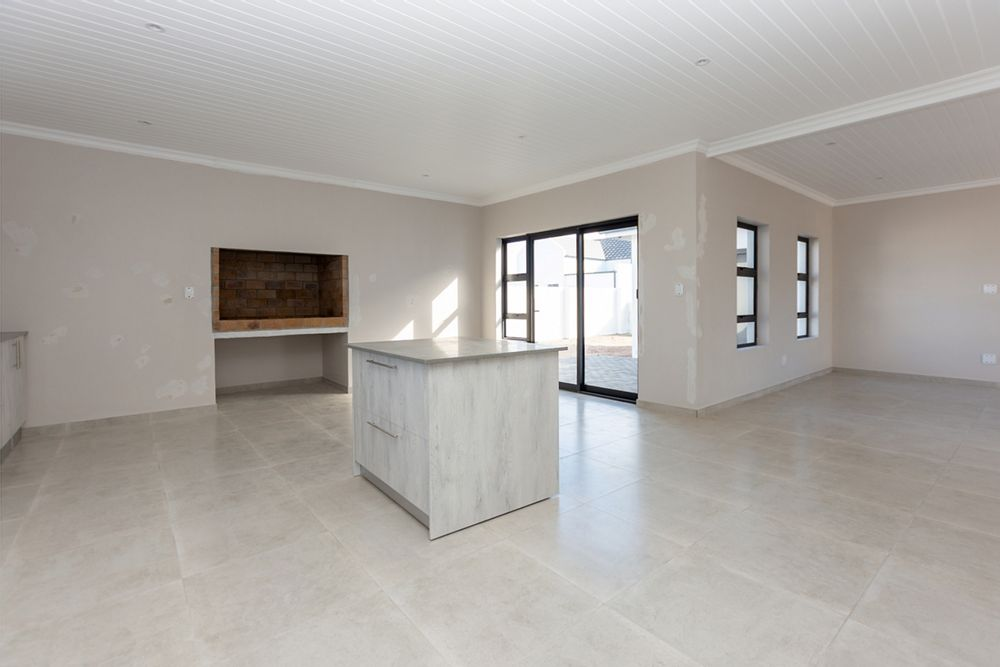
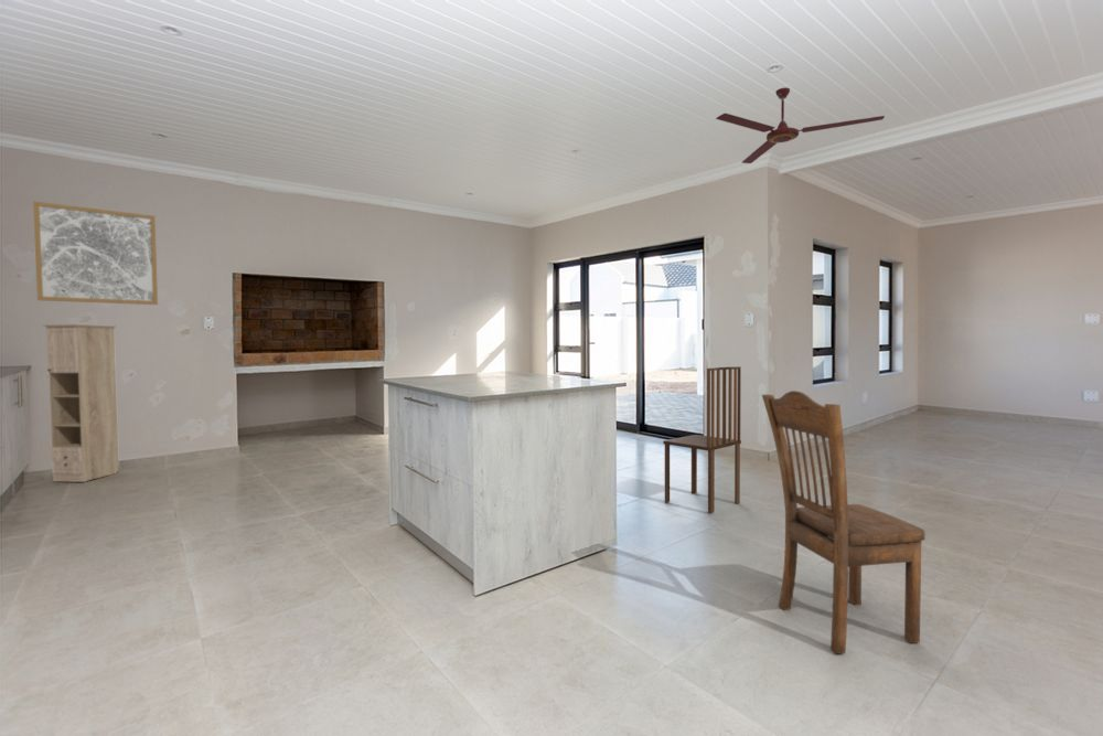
+ dining chair [662,365,742,514]
+ storage cabinet [42,323,120,483]
+ ceiling fan [715,86,886,164]
+ dining chair [761,390,927,655]
+ wall art [32,200,159,306]
